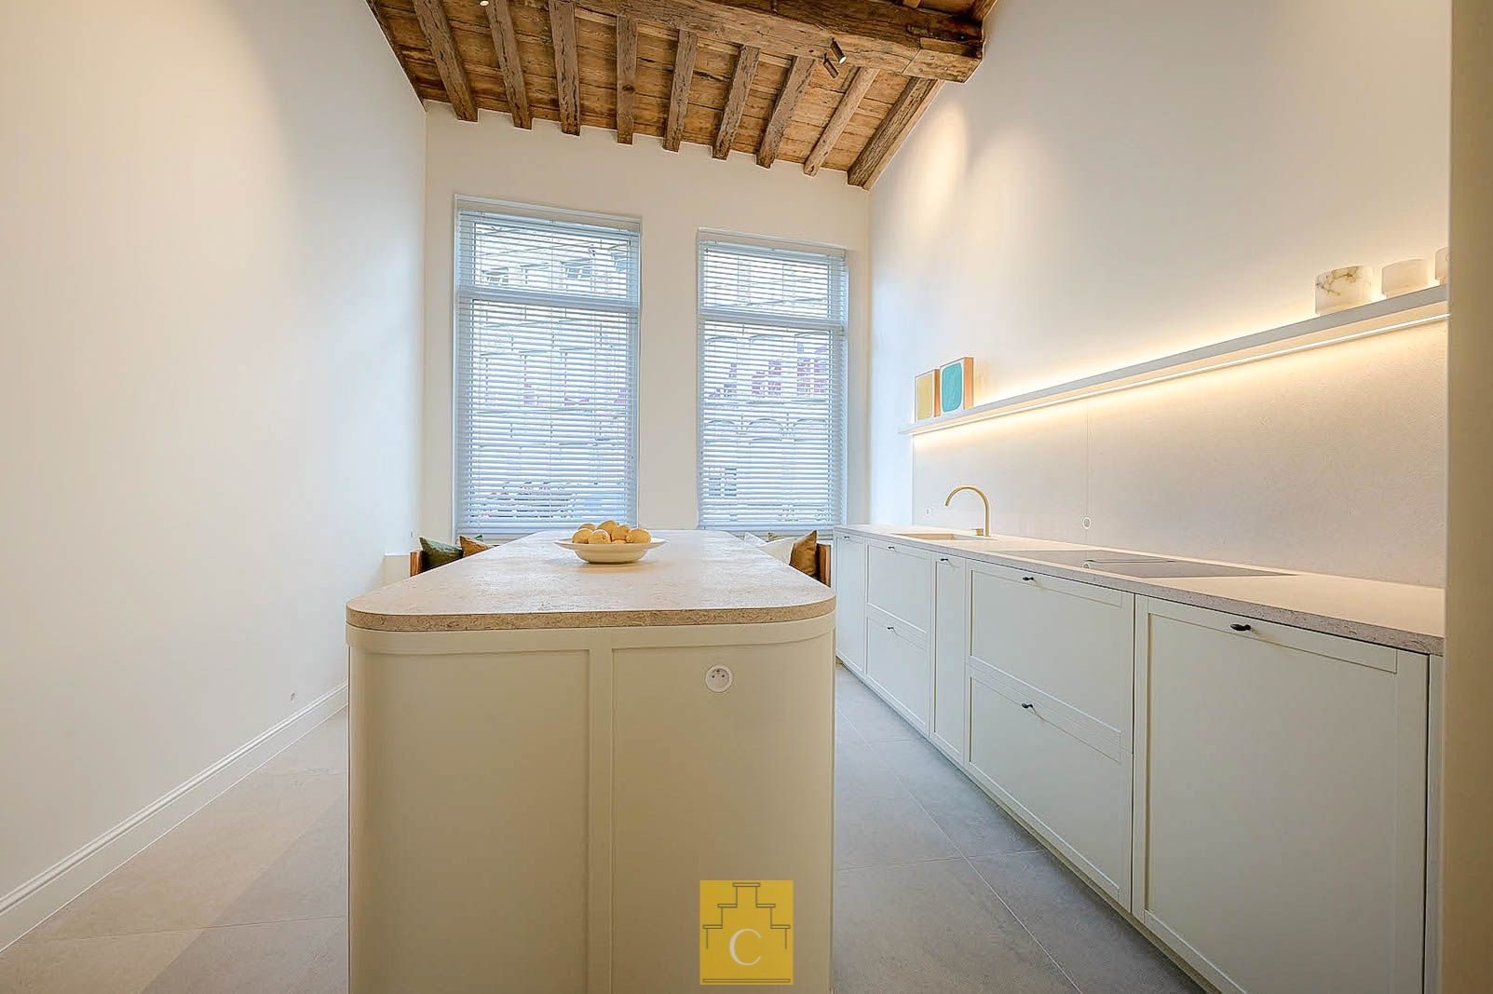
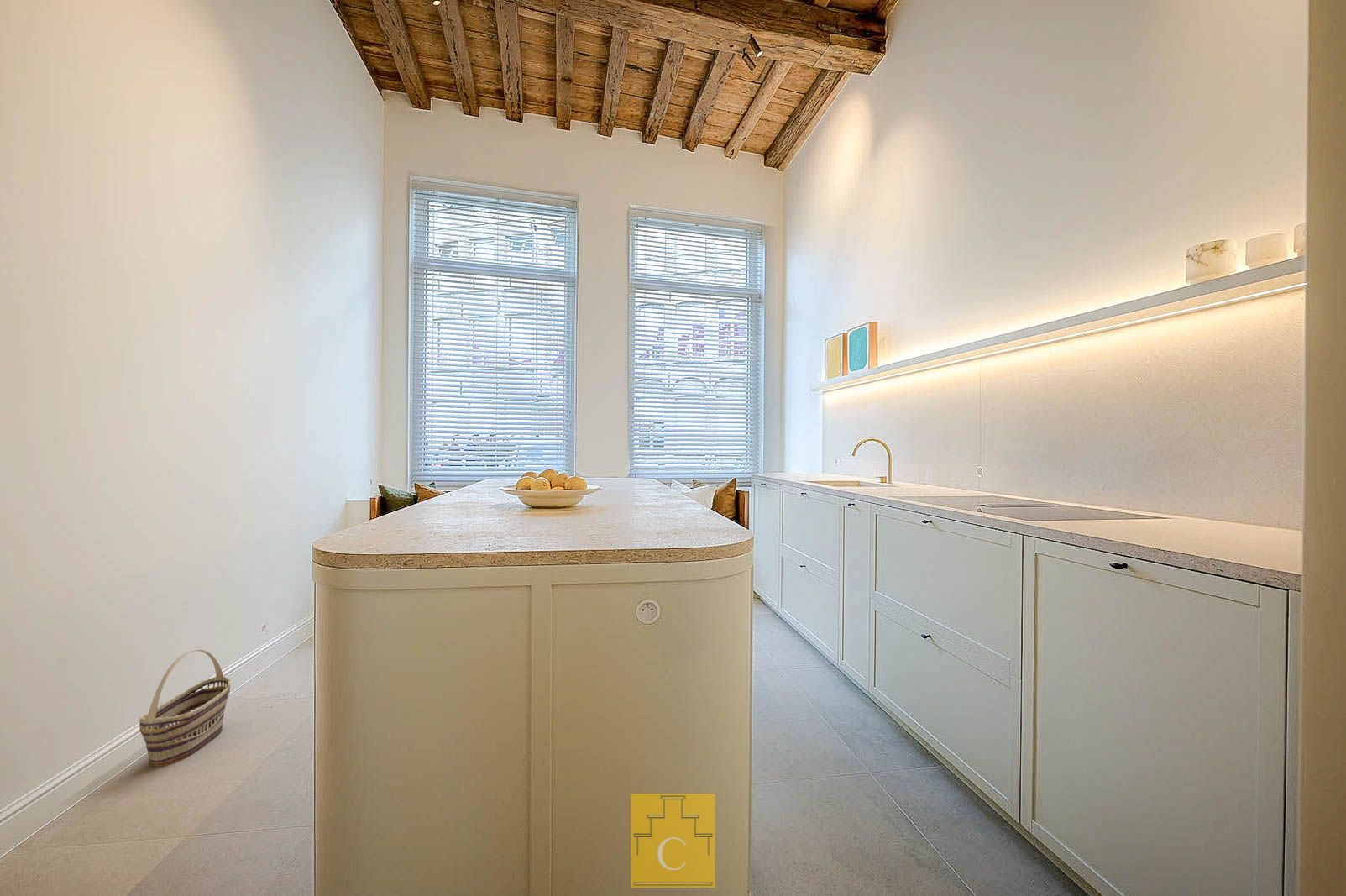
+ basket [139,649,231,768]
